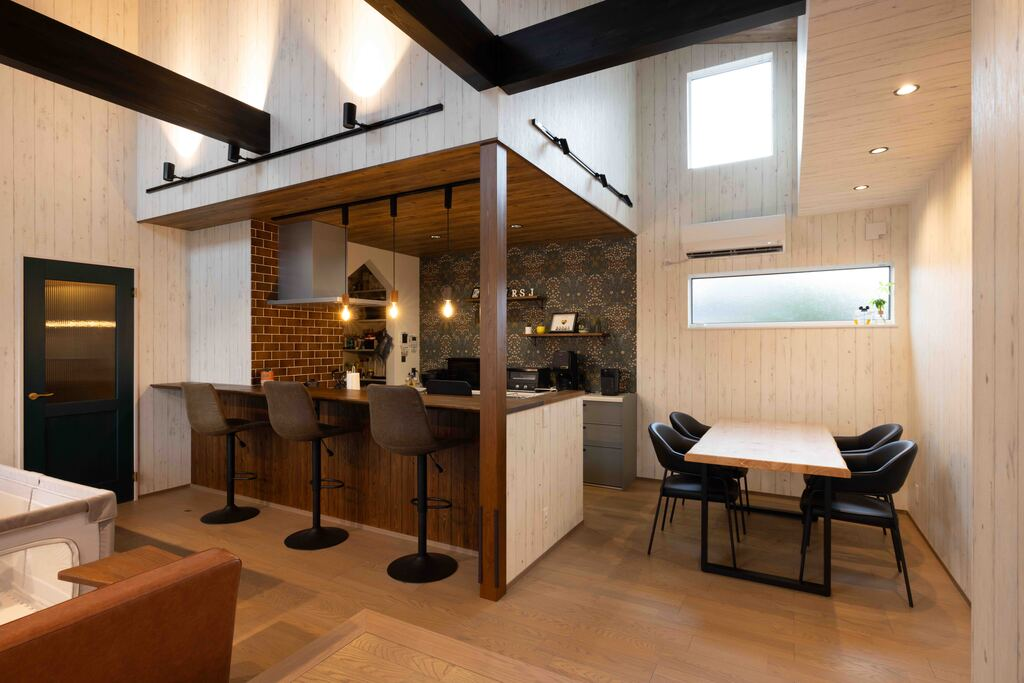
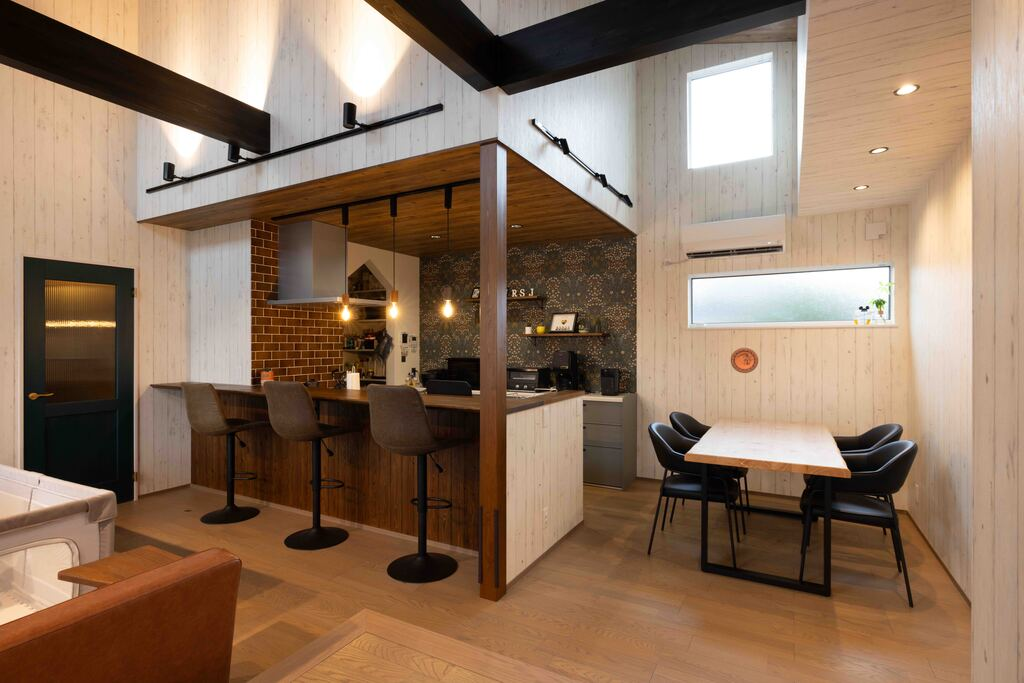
+ decorative plate [730,347,759,374]
